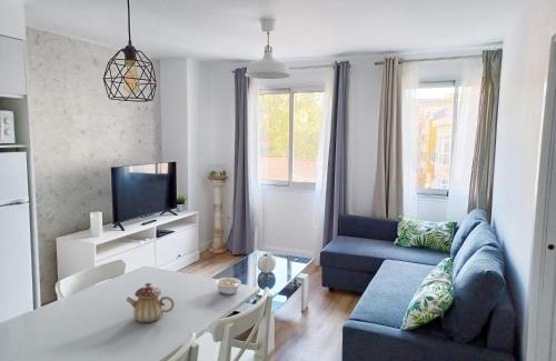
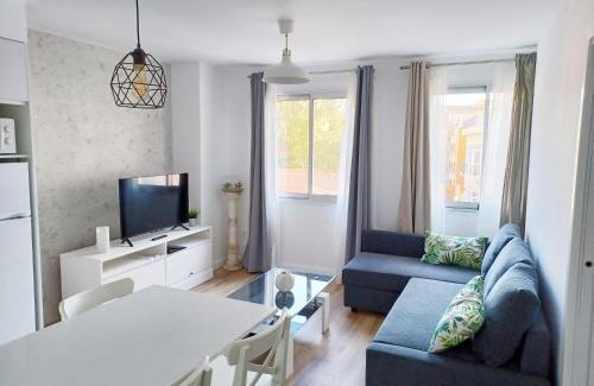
- teapot [126,282,176,323]
- legume [214,273,242,295]
